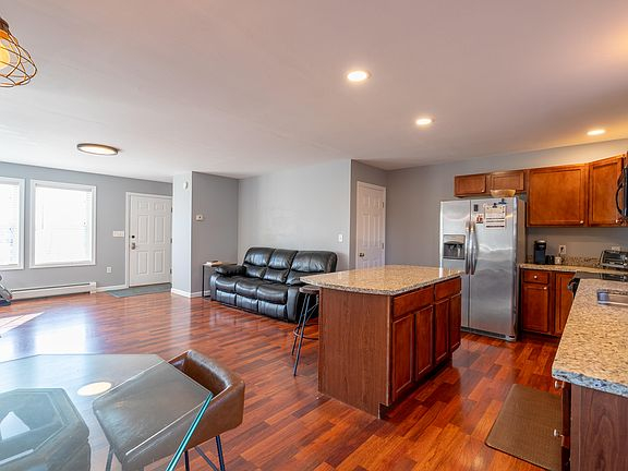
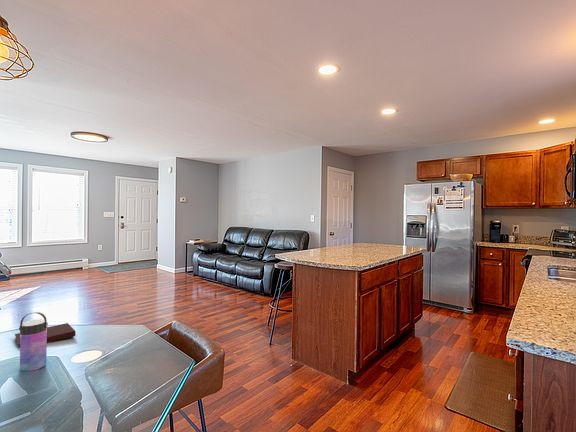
+ notebook [14,322,77,349]
+ water bottle [18,311,49,372]
